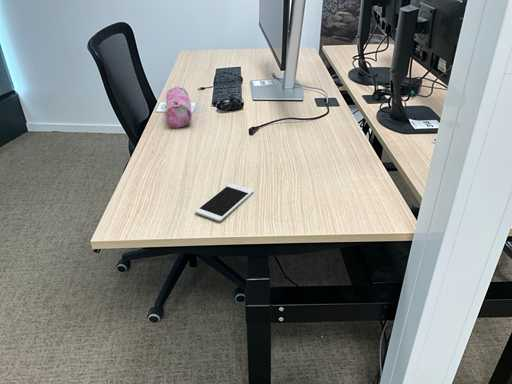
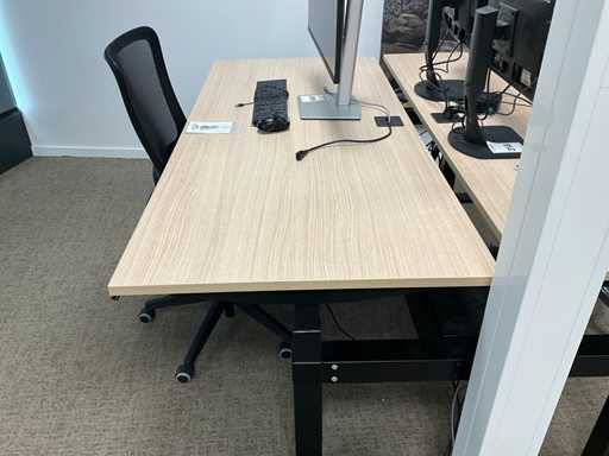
- cell phone [194,182,255,223]
- pencil case [165,86,192,128]
